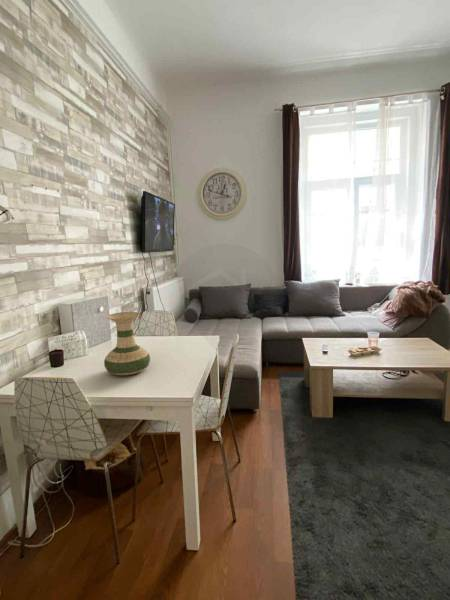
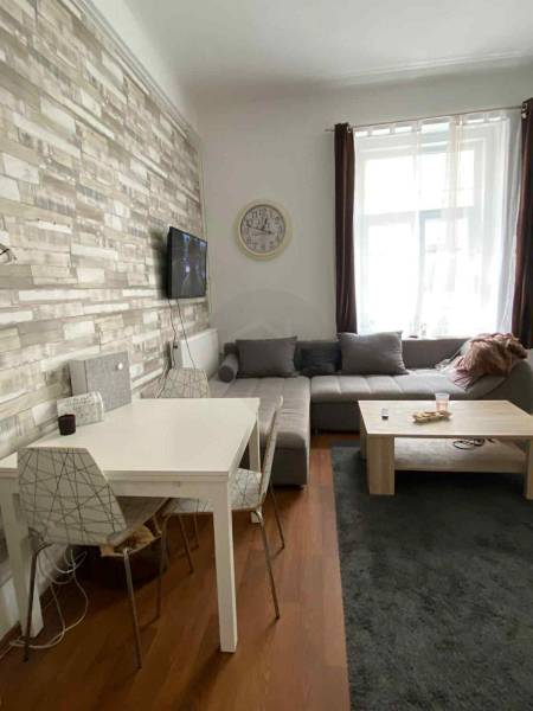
- vase [103,311,151,376]
